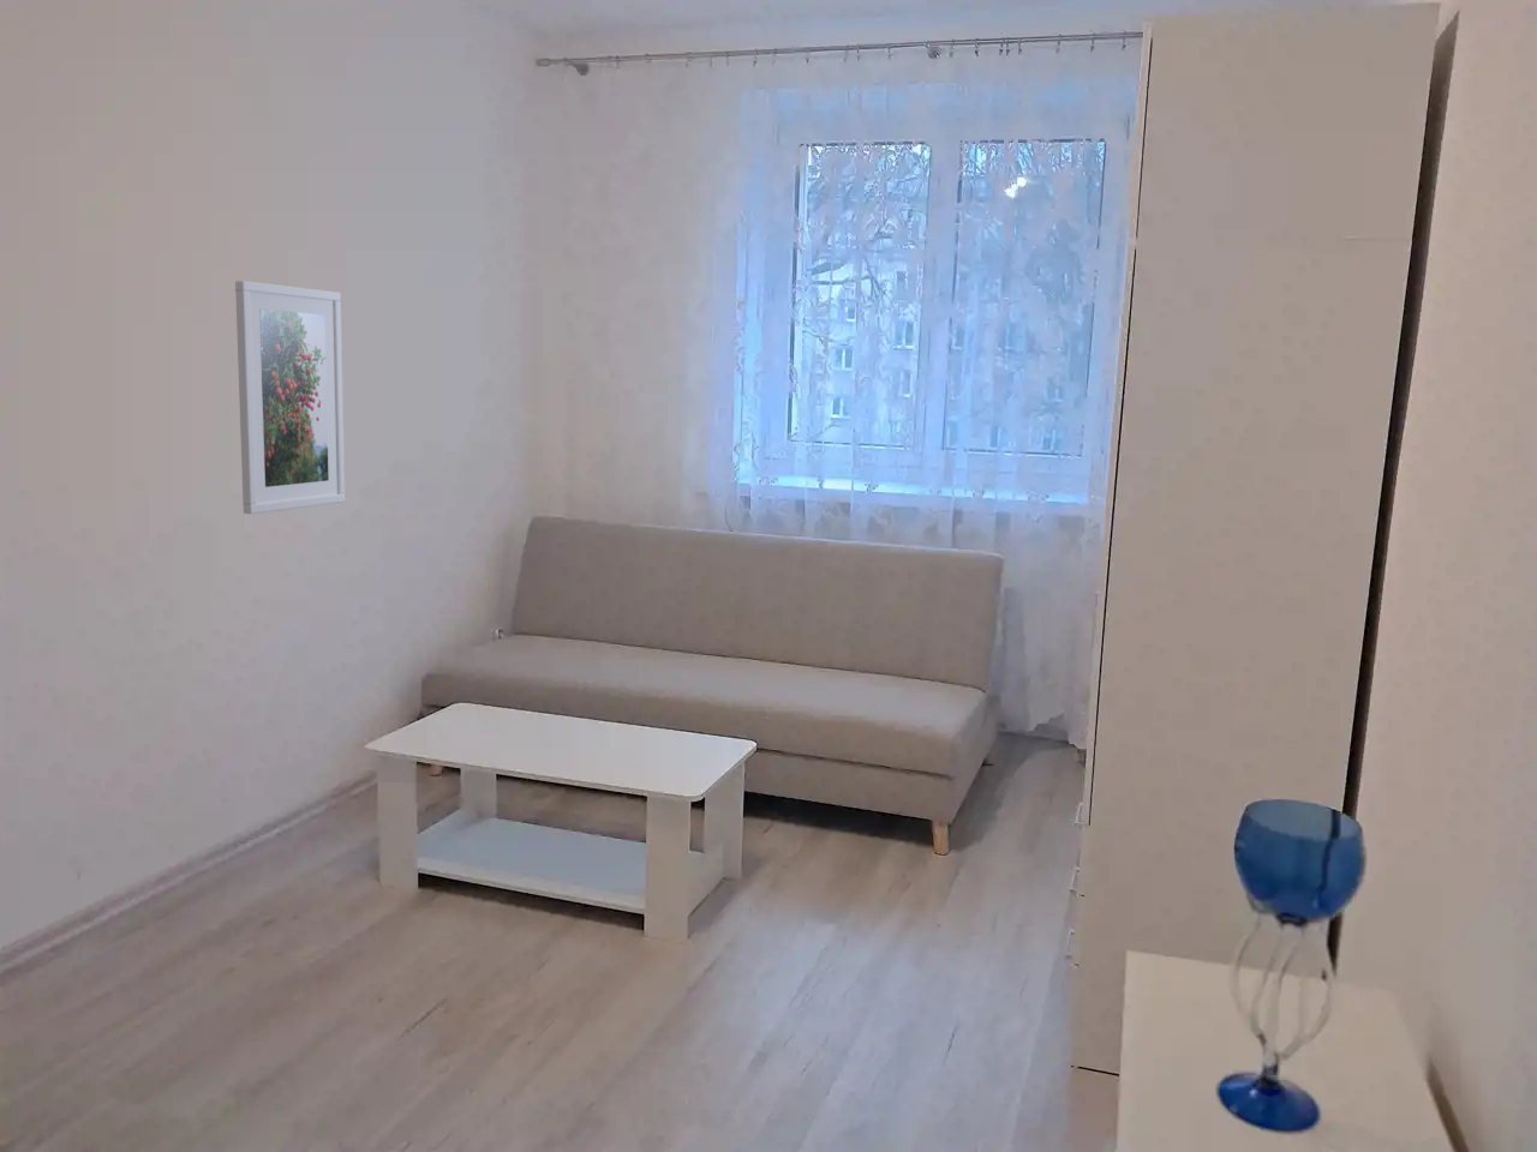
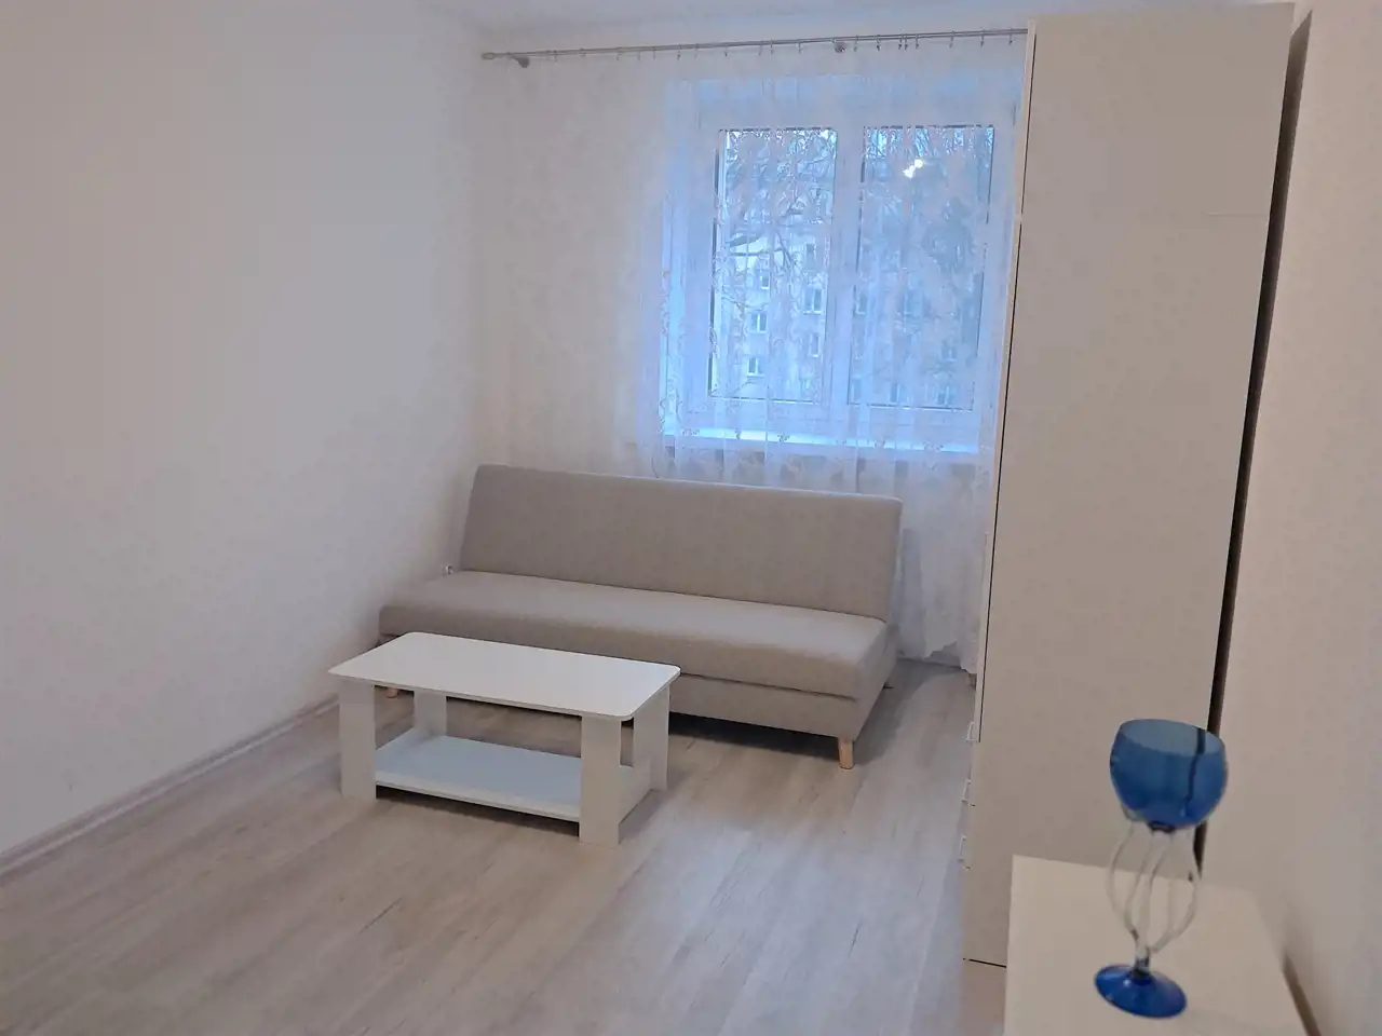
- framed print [234,280,346,514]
